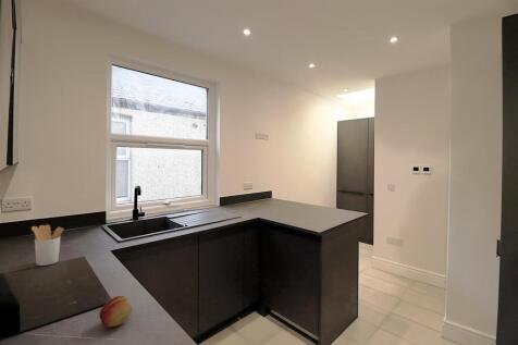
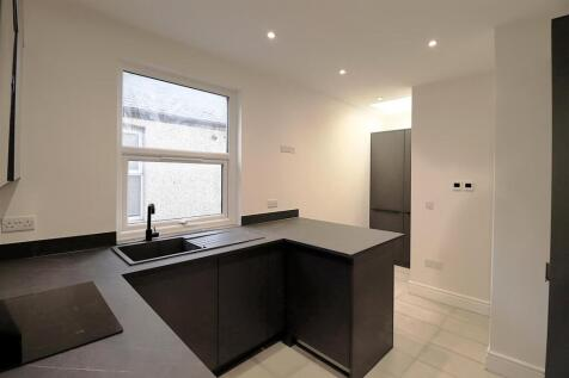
- utensil holder [30,224,65,267]
- fruit [98,295,133,329]
